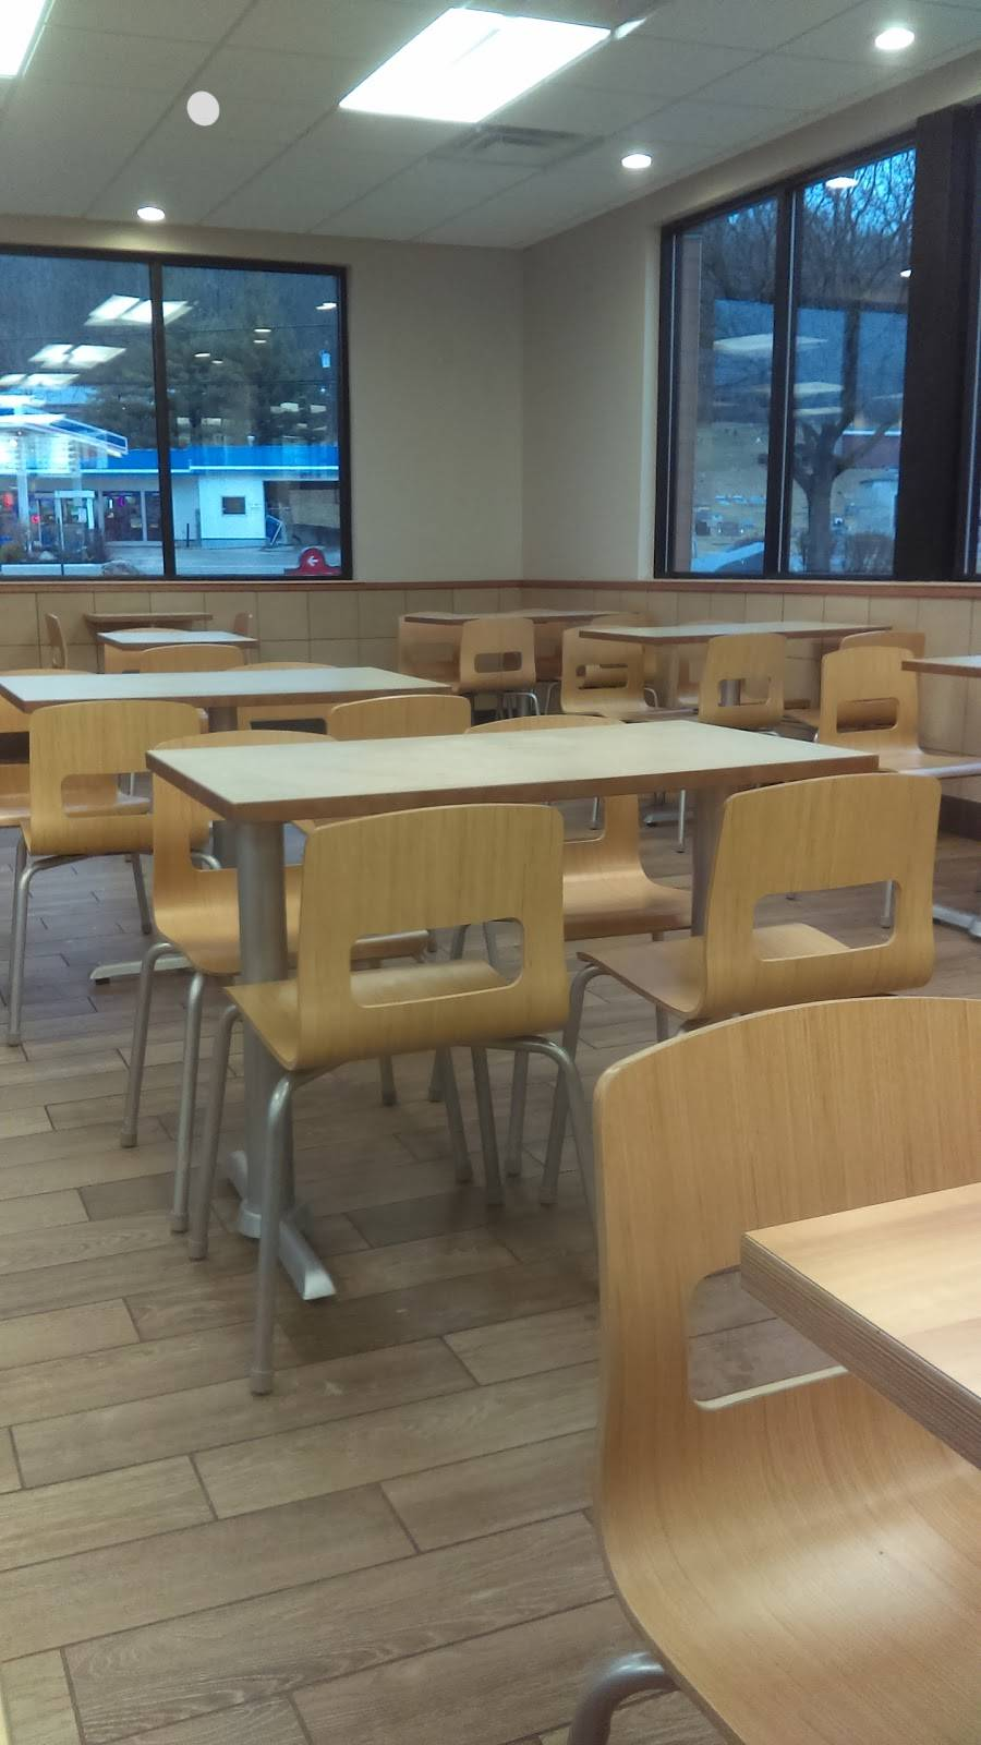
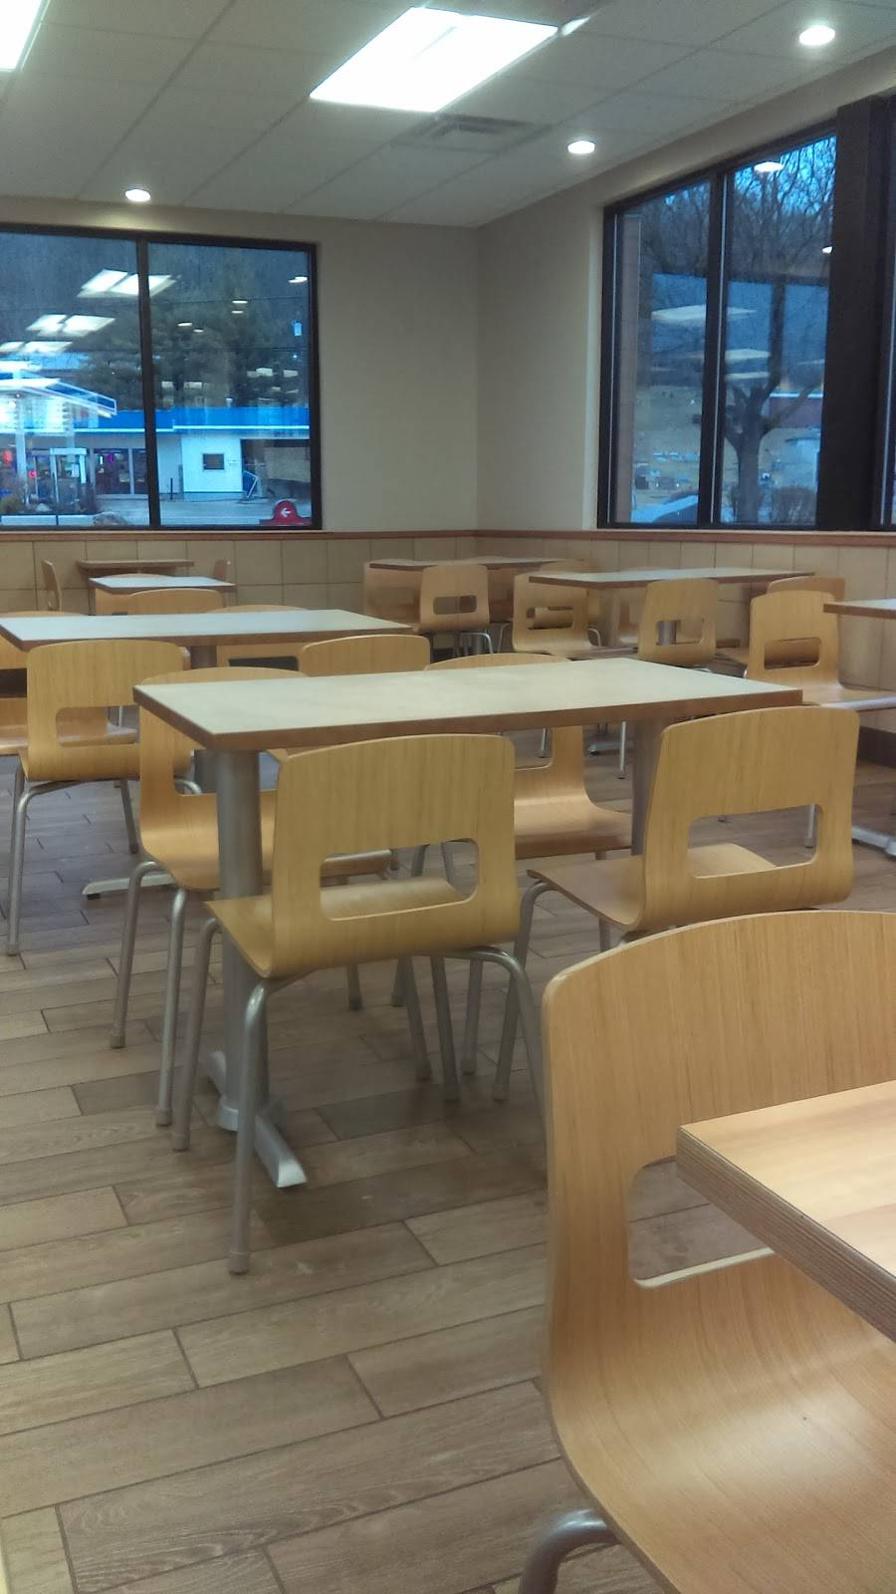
- smoke detector [187,91,220,127]
